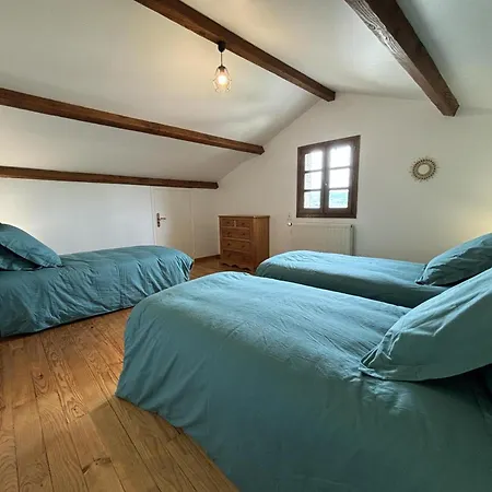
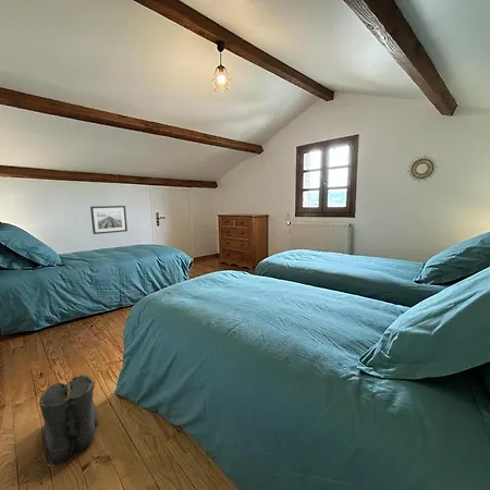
+ boots [38,373,100,464]
+ wall art [89,205,128,235]
